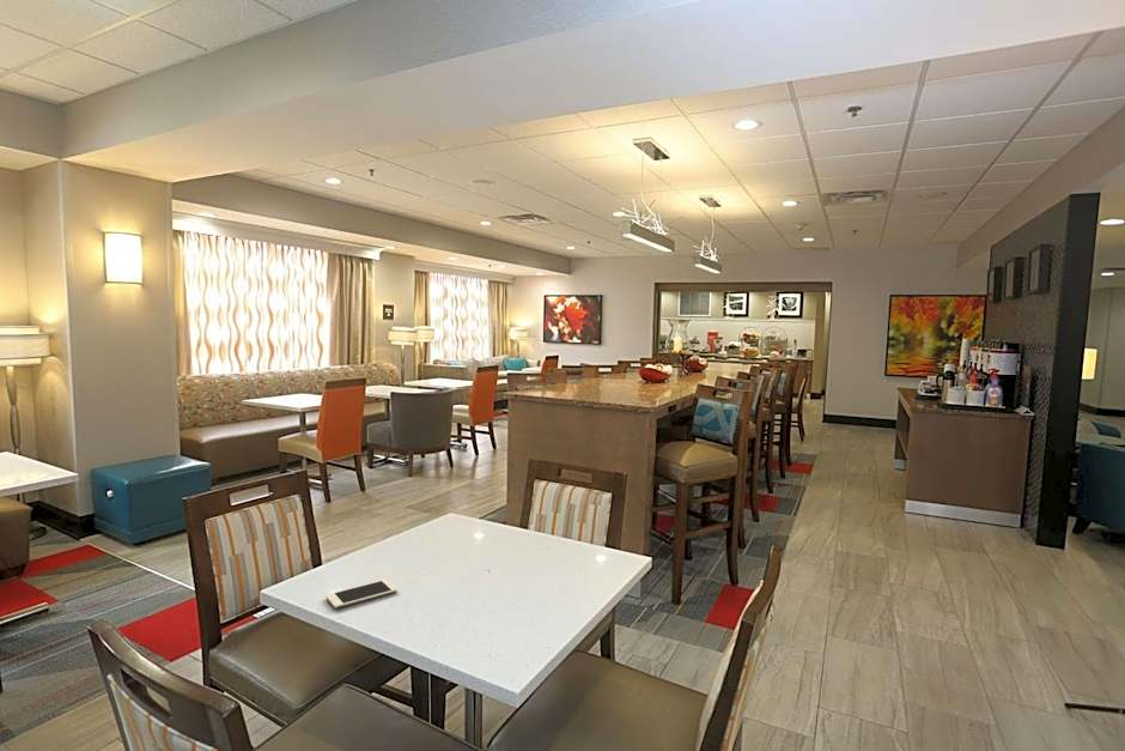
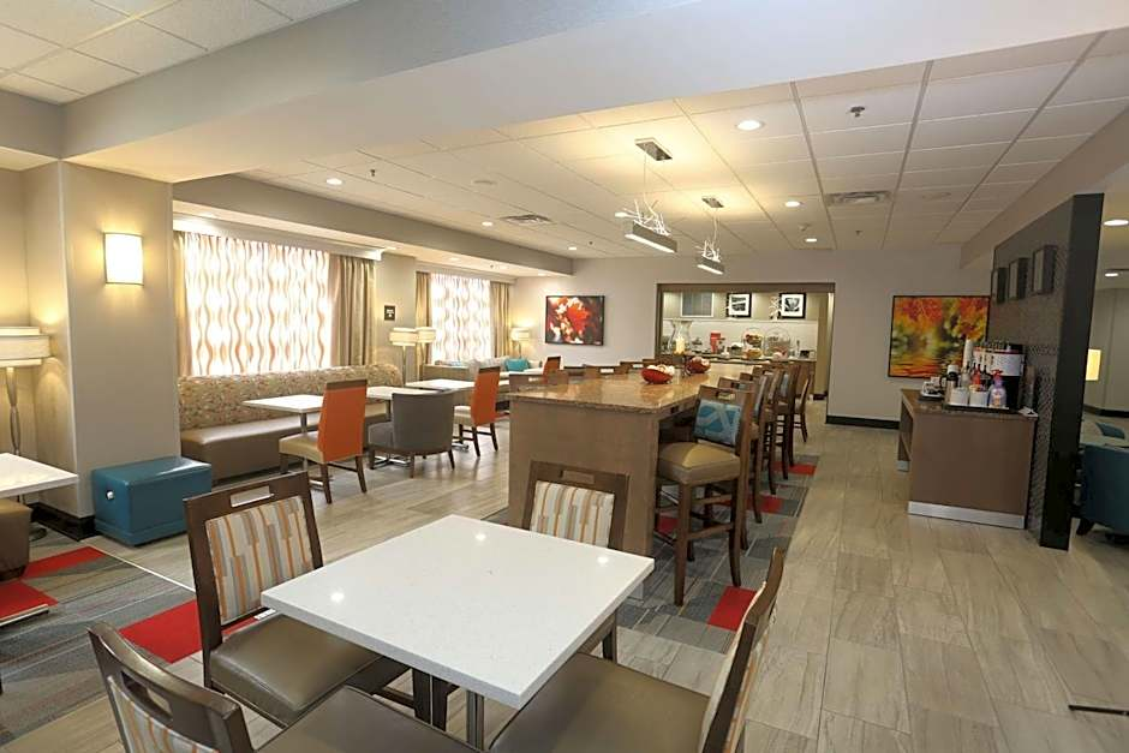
- cell phone [324,579,399,610]
